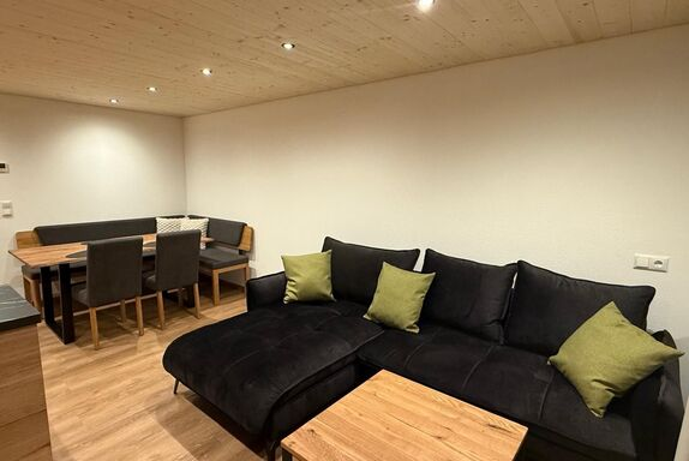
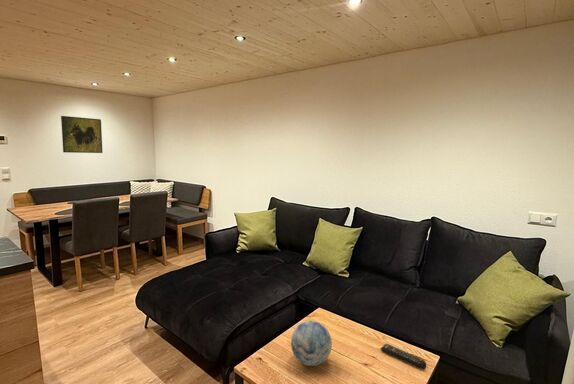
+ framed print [60,115,103,154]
+ decorative orb [290,320,333,367]
+ remote control [380,343,427,370]
